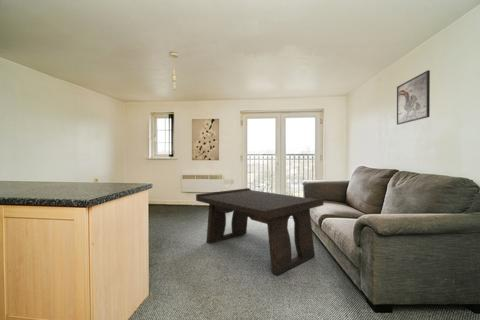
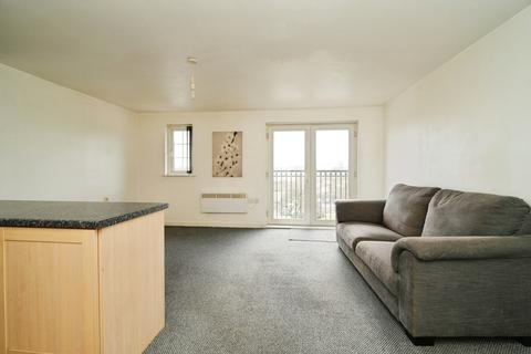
- coffee table [195,187,324,276]
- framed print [396,69,431,126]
